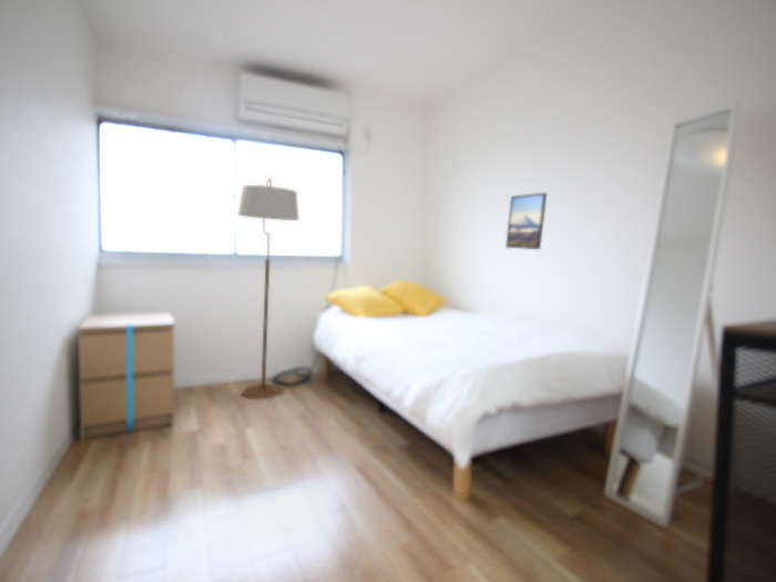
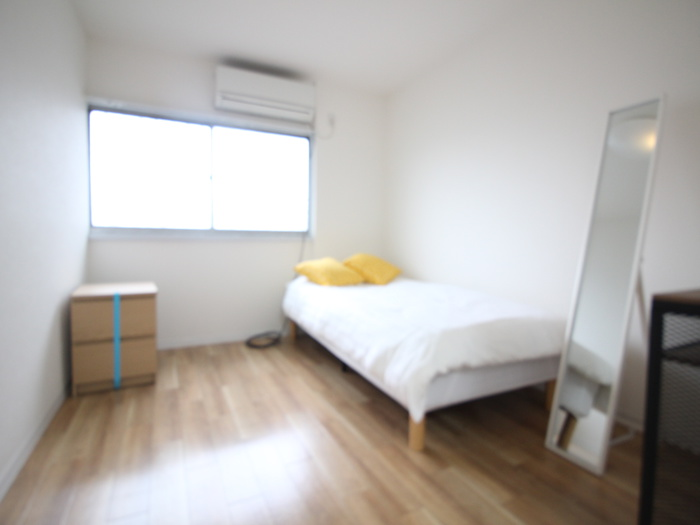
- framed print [504,192,548,251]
- floor lamp [237,176,300,400]
